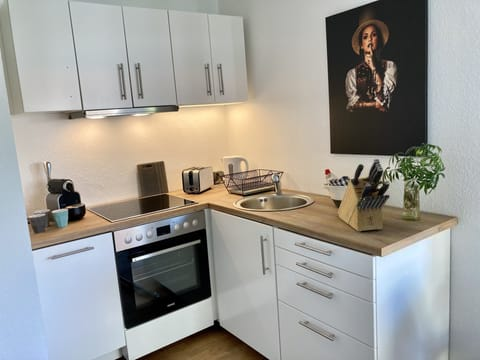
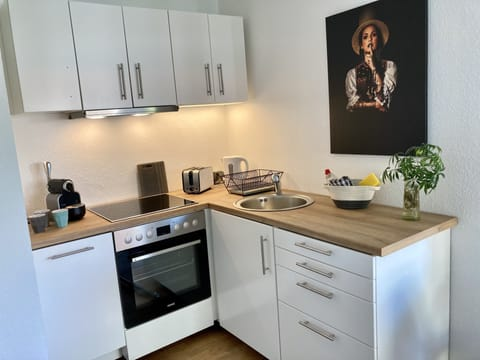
- knife block [337,158,391,232]
